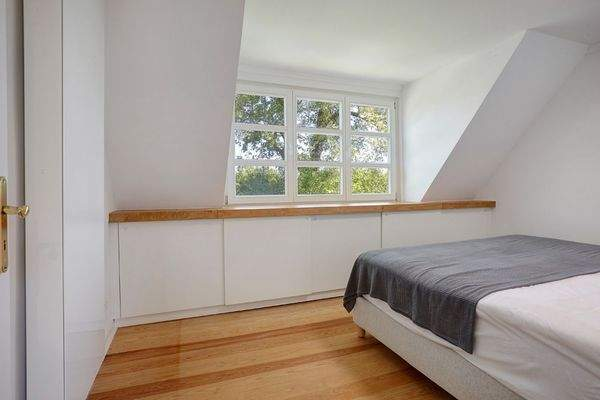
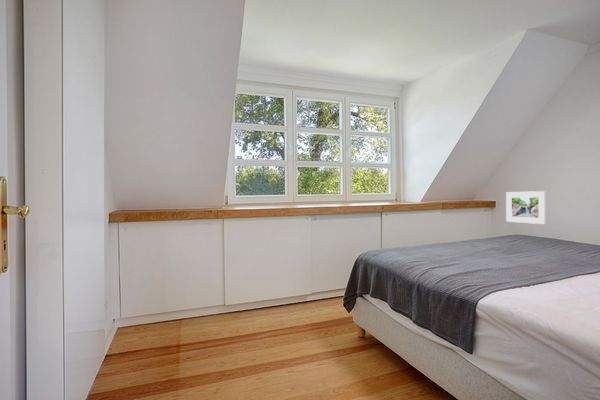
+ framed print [505,190,547,225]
